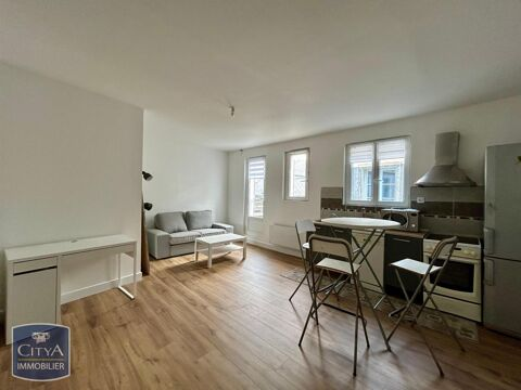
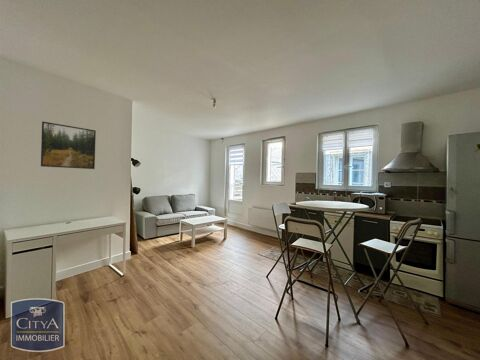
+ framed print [40,120,97,170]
